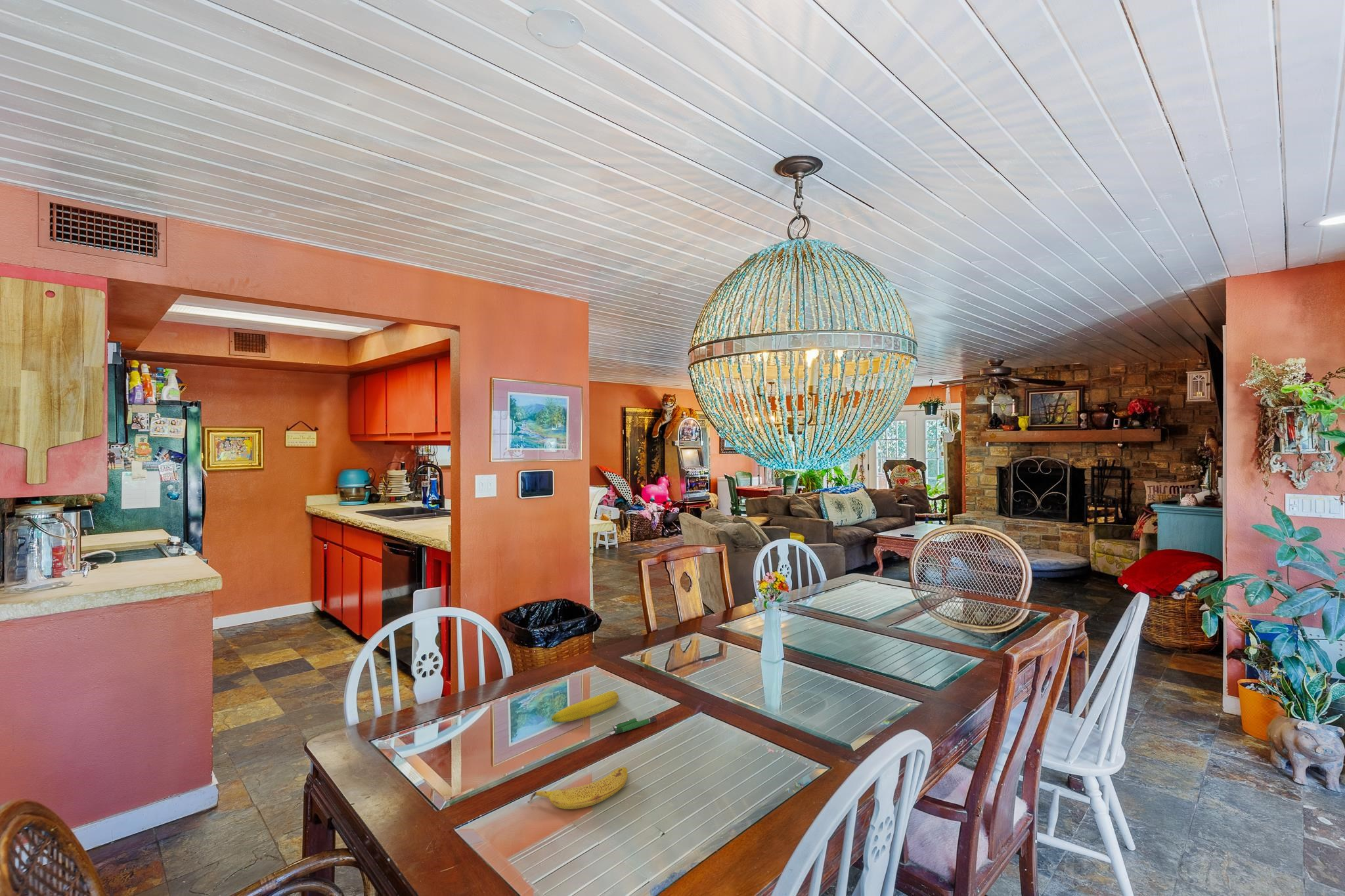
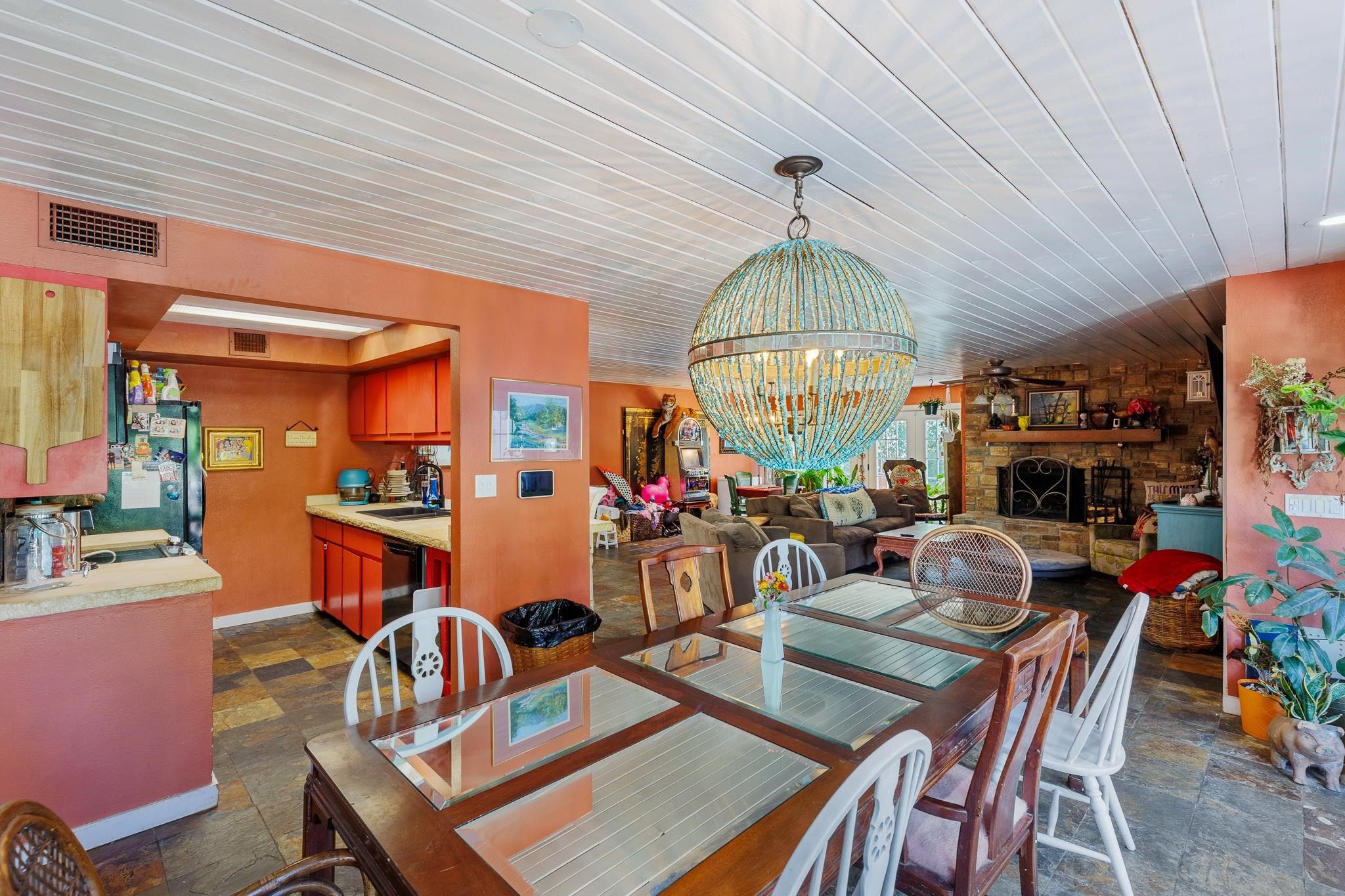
- fruit [551,691,619,723]
- fruit [527,767,628,810]
- pen [606,716,657,735]
